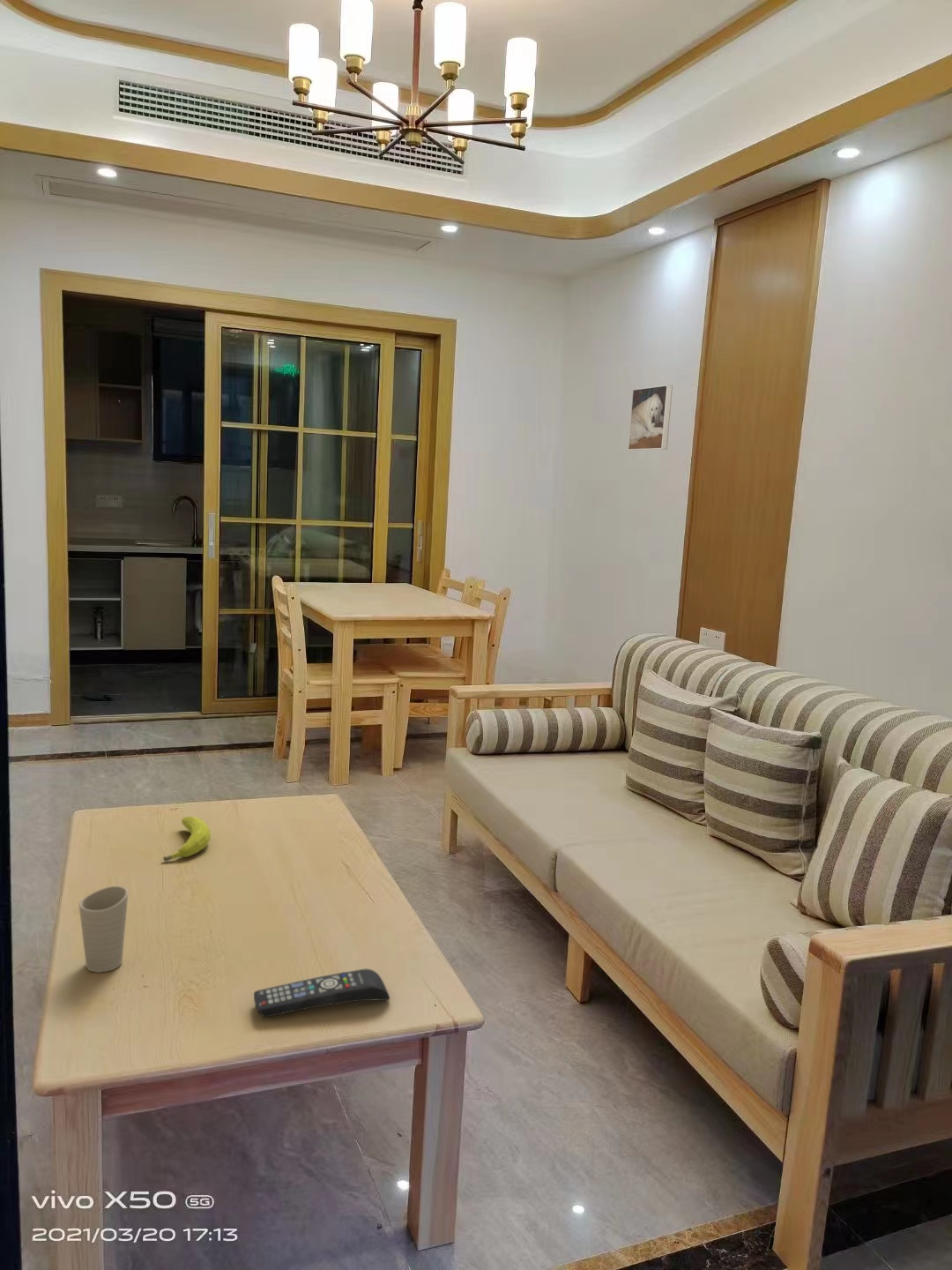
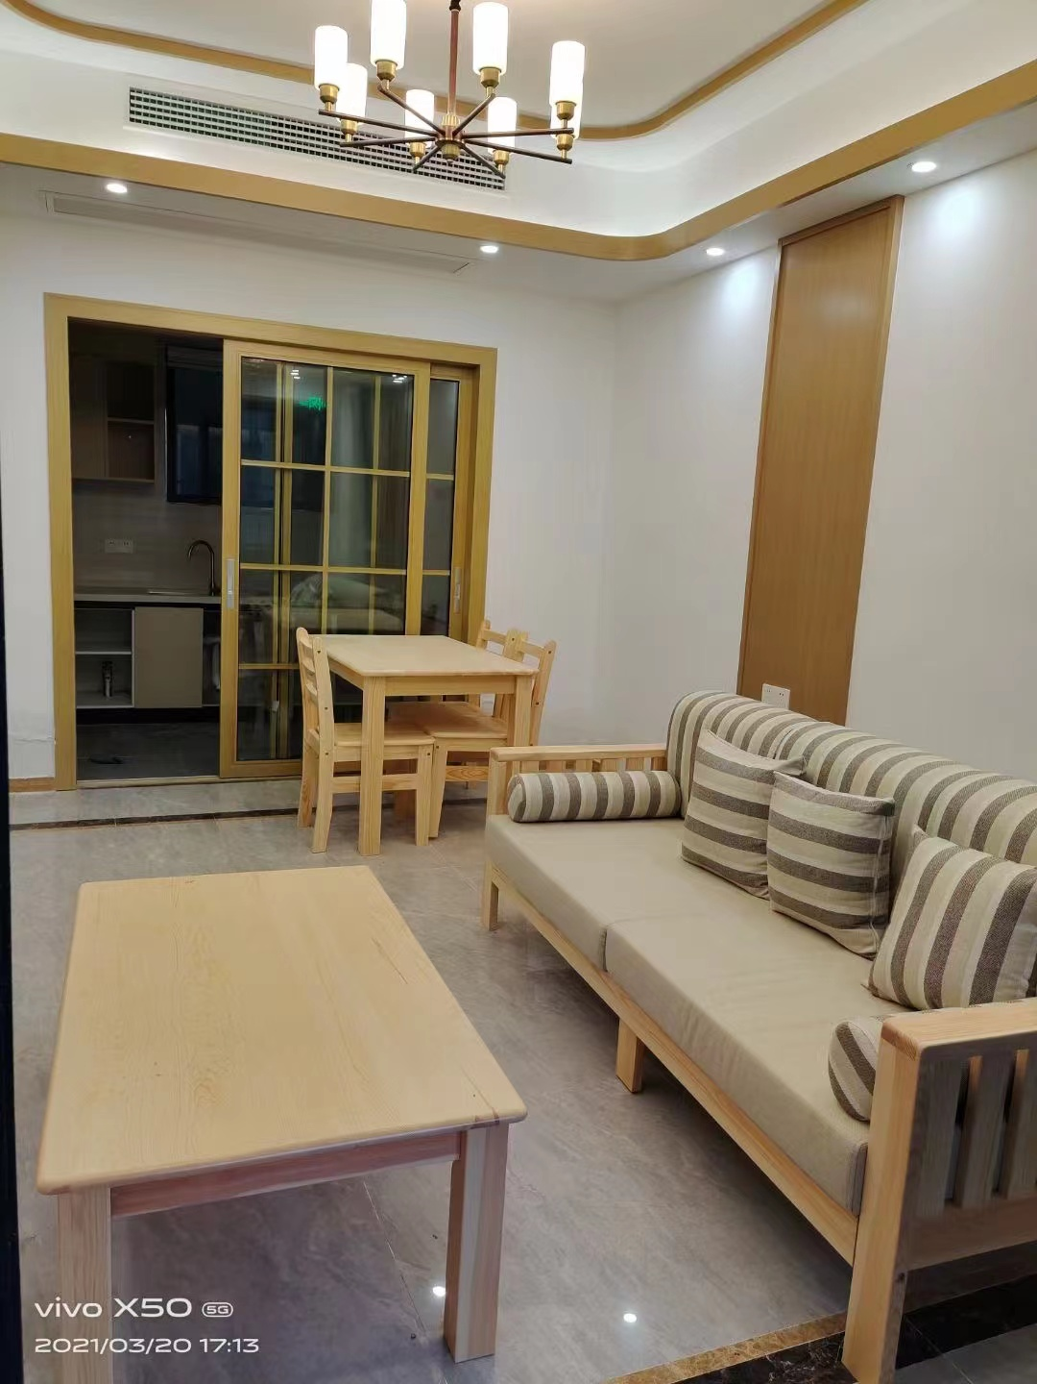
- fruit [162,816,212,863]
- cup [78,885,130,974]
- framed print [628,384,673,452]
- remote control [253,967,390,1019]
